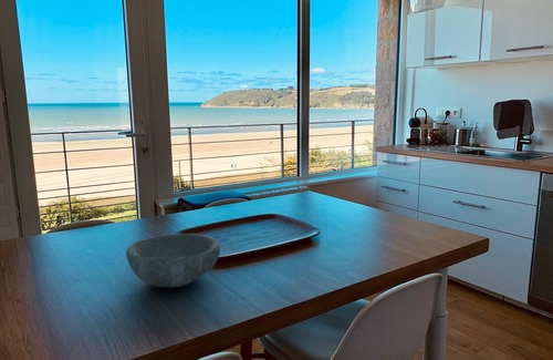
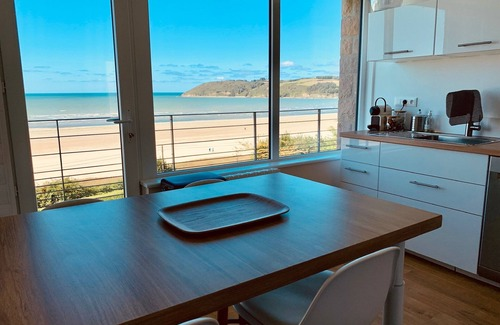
- bowl [125,233,221,288]
